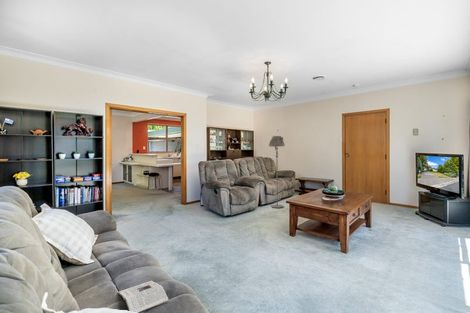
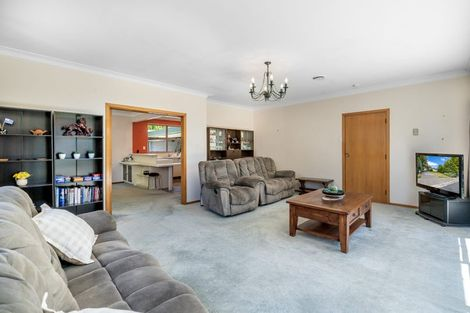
- floor lamp [268,135,286,209]
- magazine [117,280,170,313]
